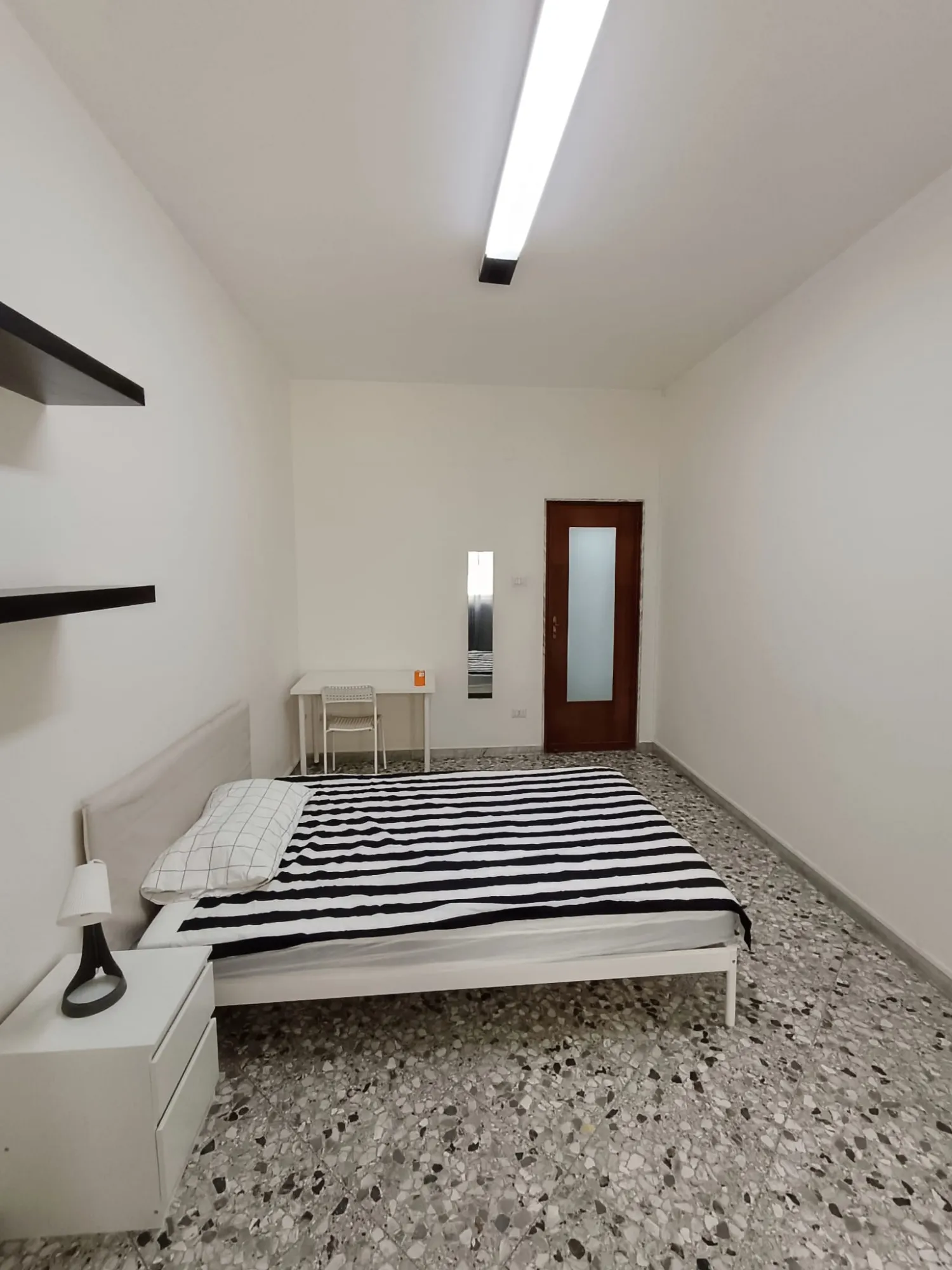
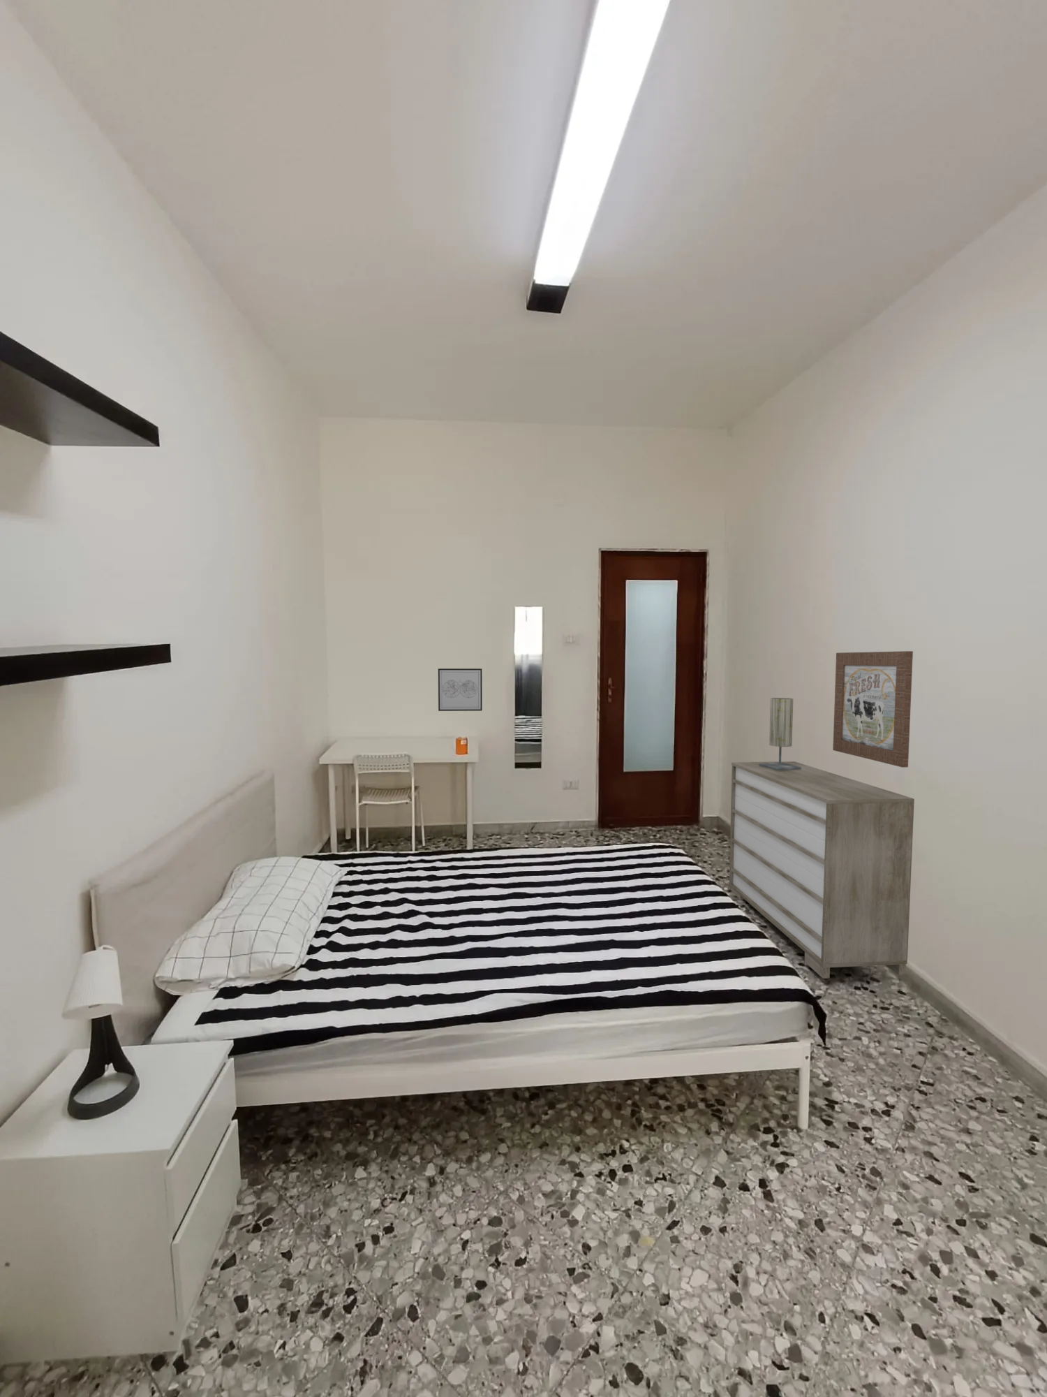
+ wall art [833,650,914,769]
+ dresser [728,761,915,979]
+ wall art [438,668,483,712]
+ table lamp [760,697,802,770]
